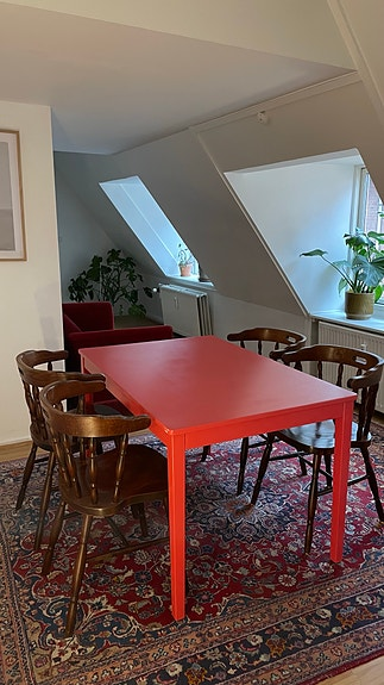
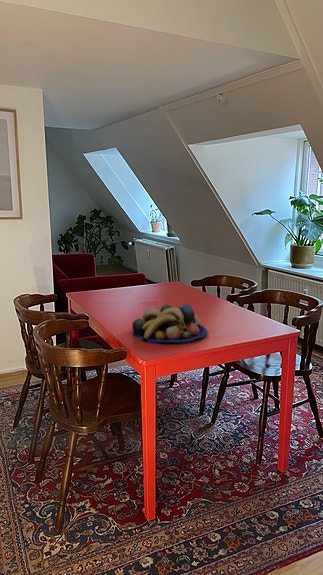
+ fruit bowl [131,303,208,343]
